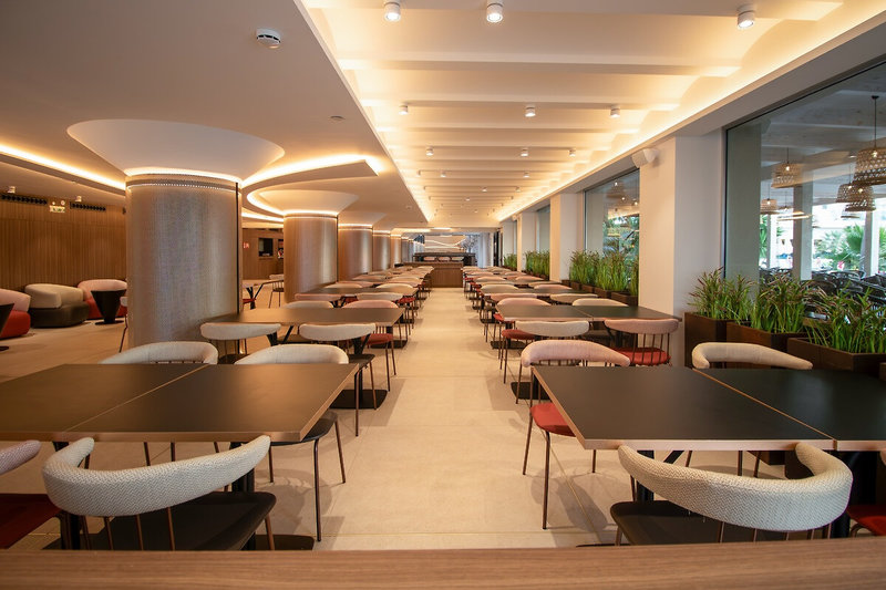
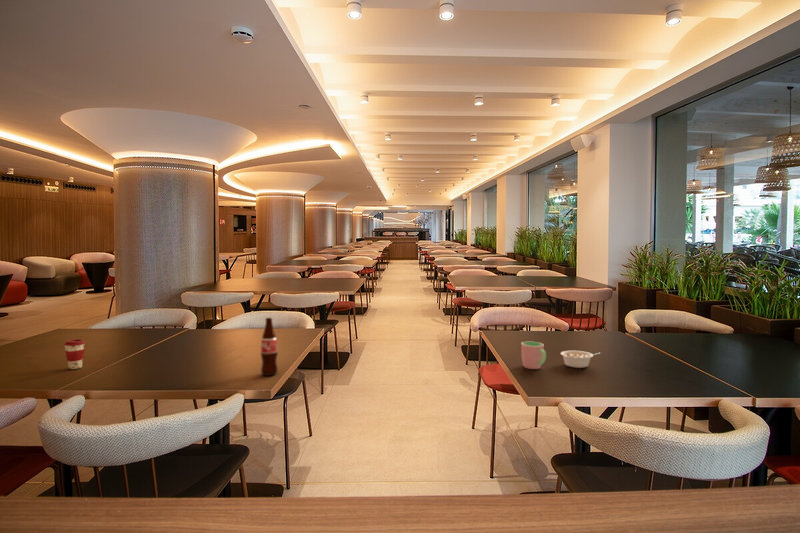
+ cup [520,341,547,370]
+ legume [560,350,600,369]
+ coffee cup [63,339,86,370]
+ bottle [260,317,279,377]
